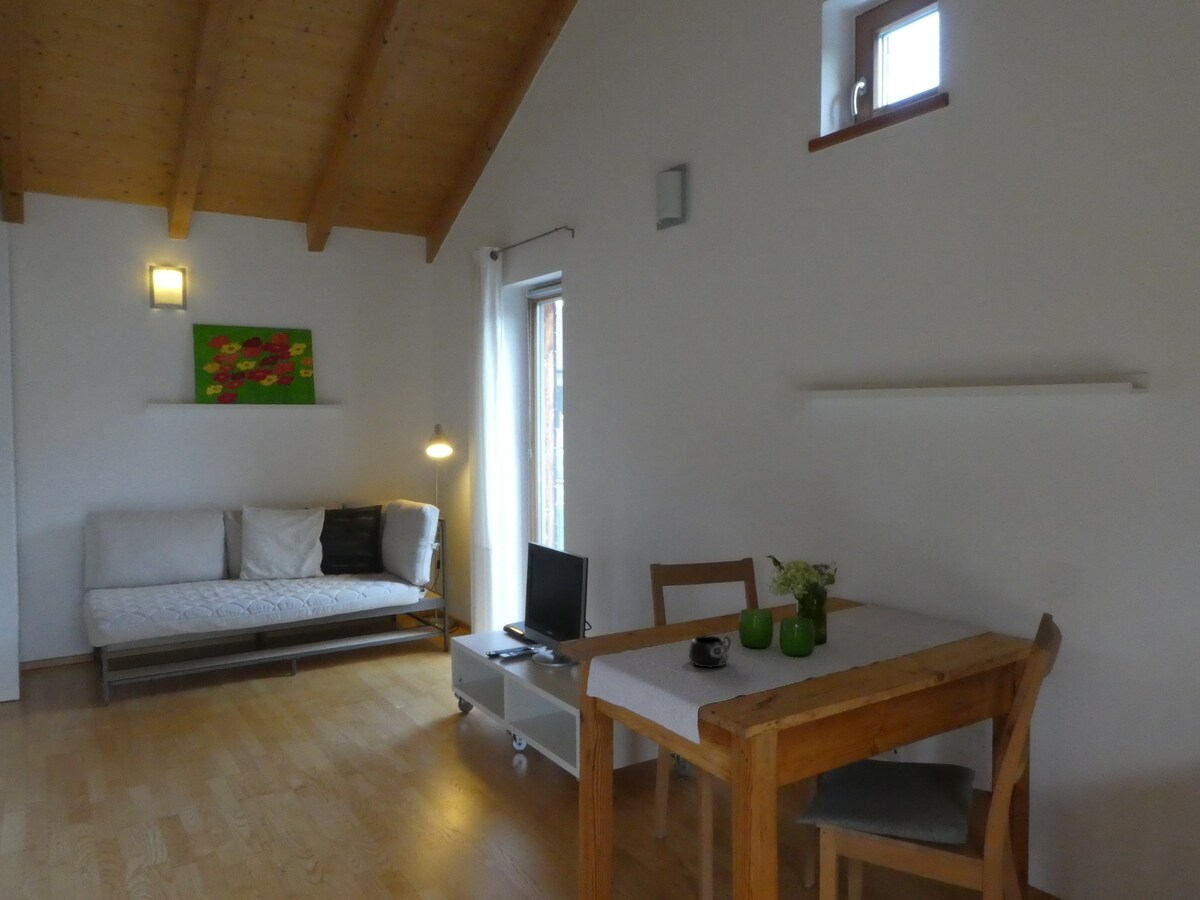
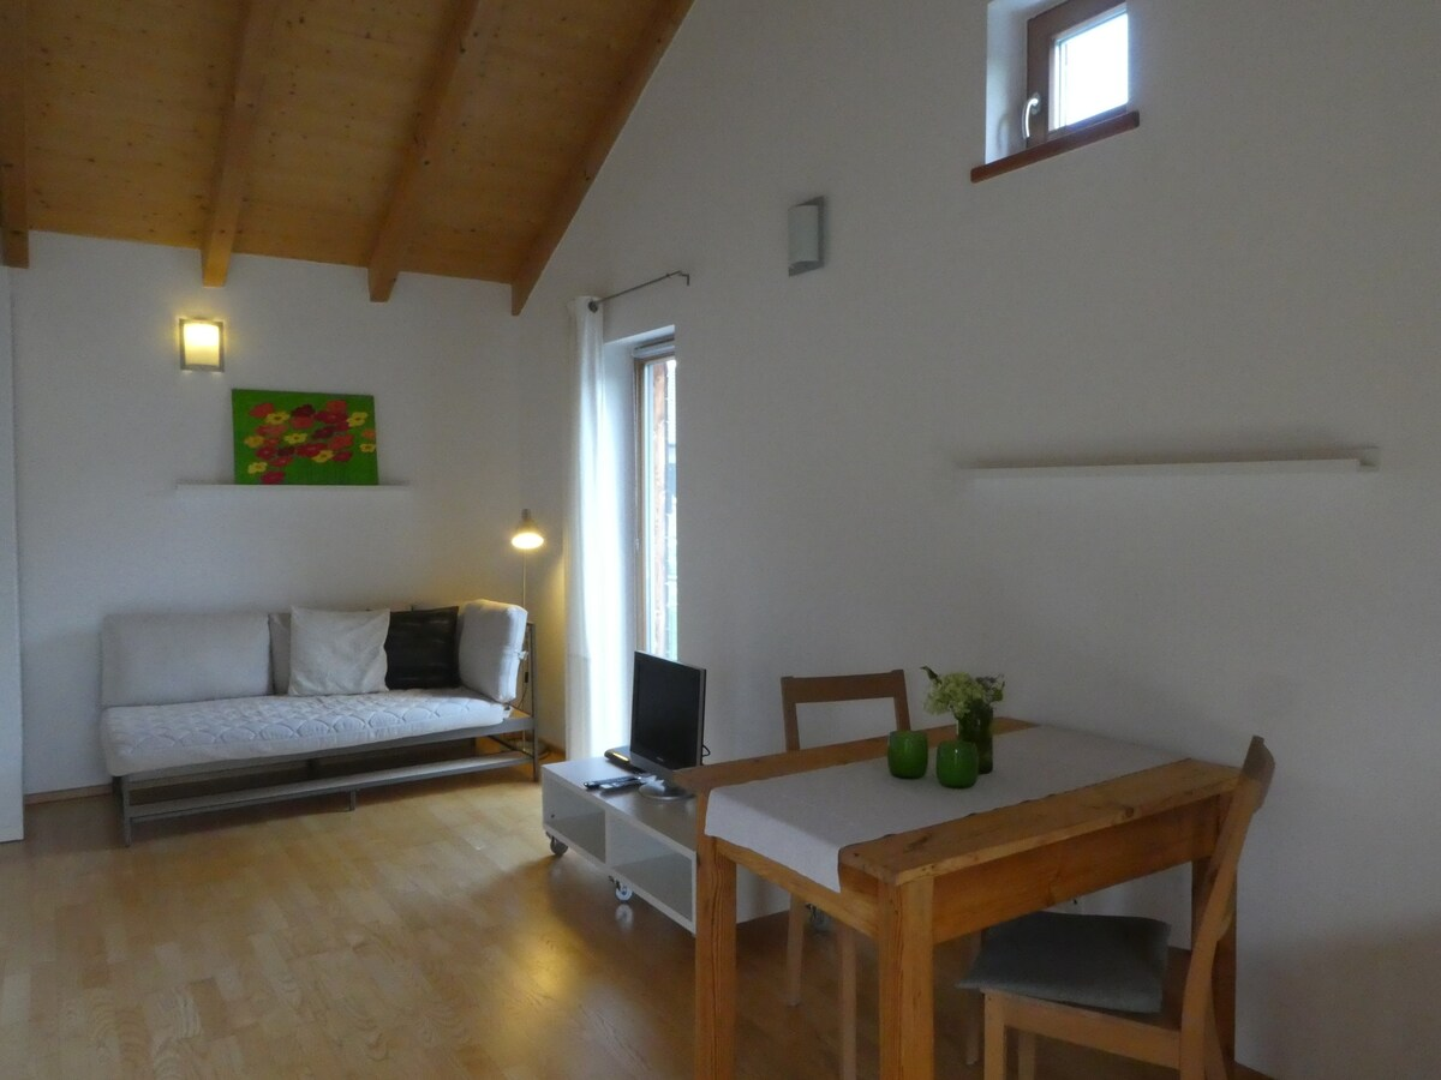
- mug [688,635,732,669]
